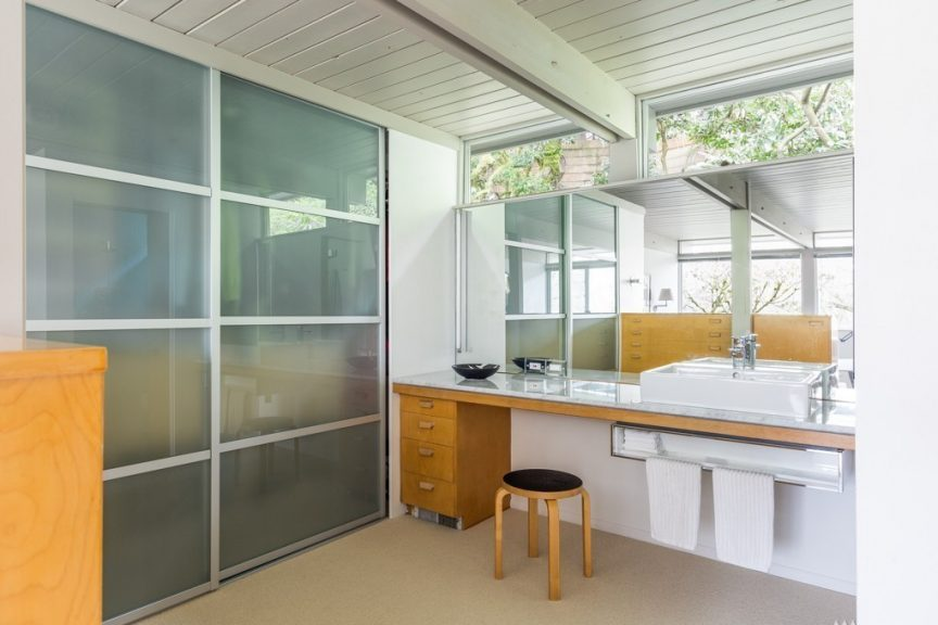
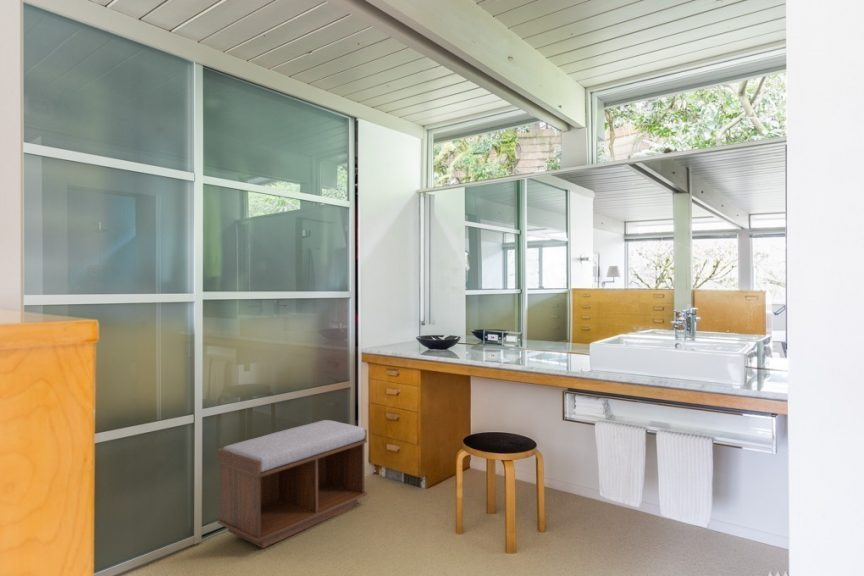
+ bench [216,419,368,549]
